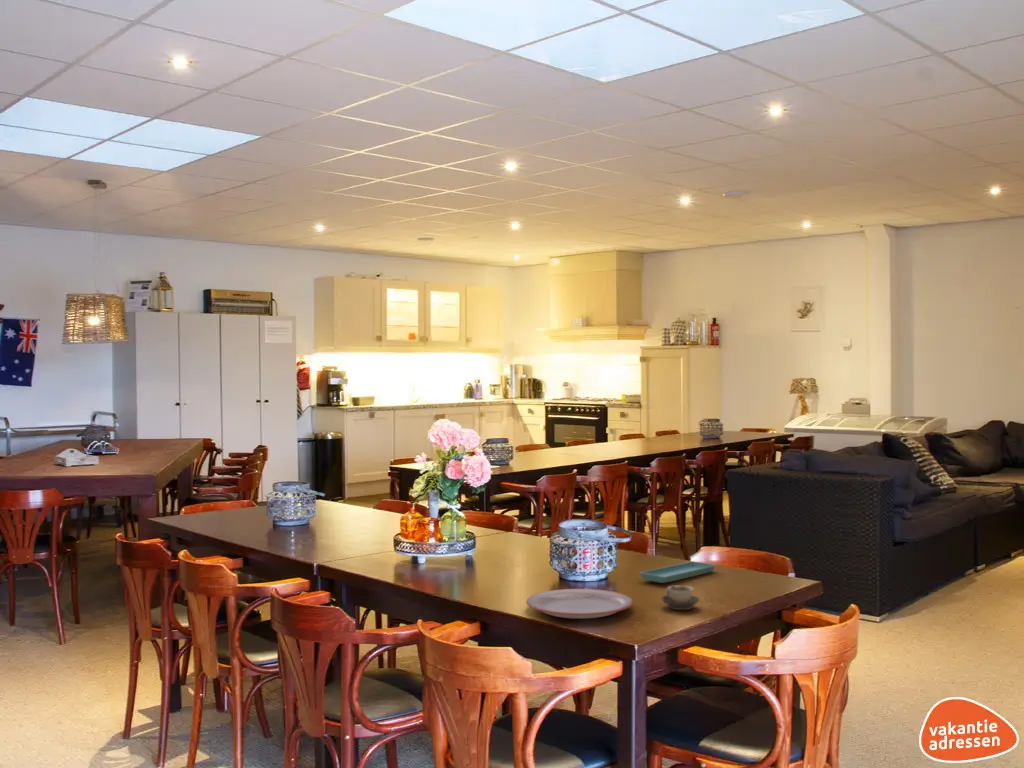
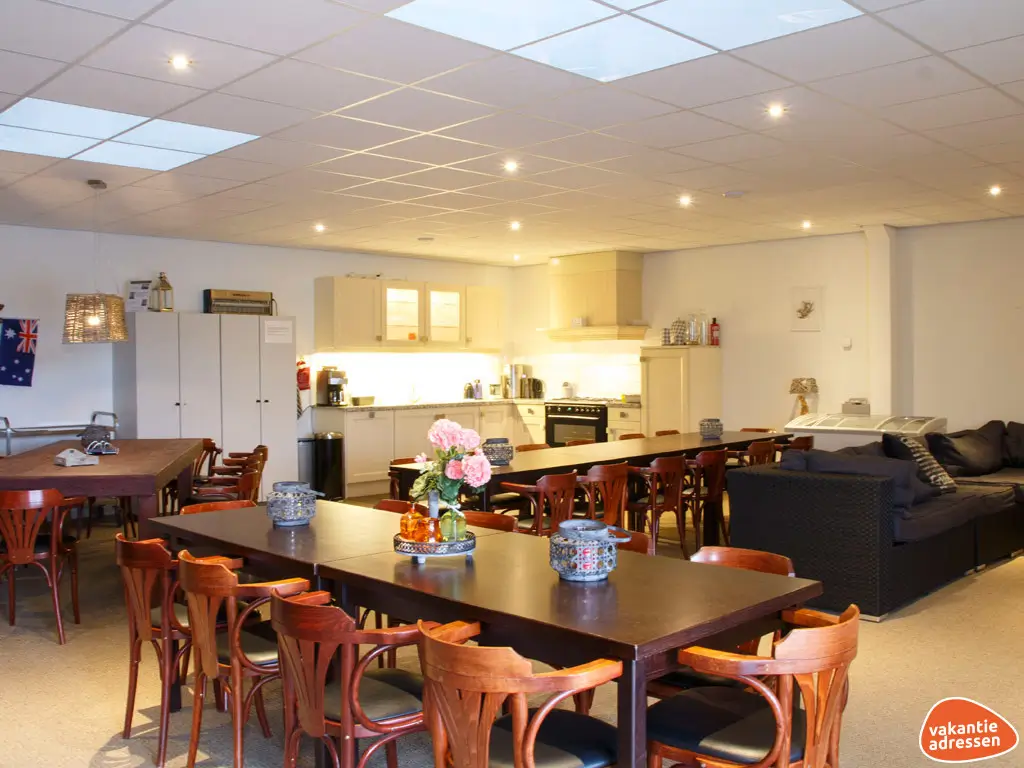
- saucer [639,561,717,584]
- cup [660,584,701,611]
- plate [525,588,634,619]
